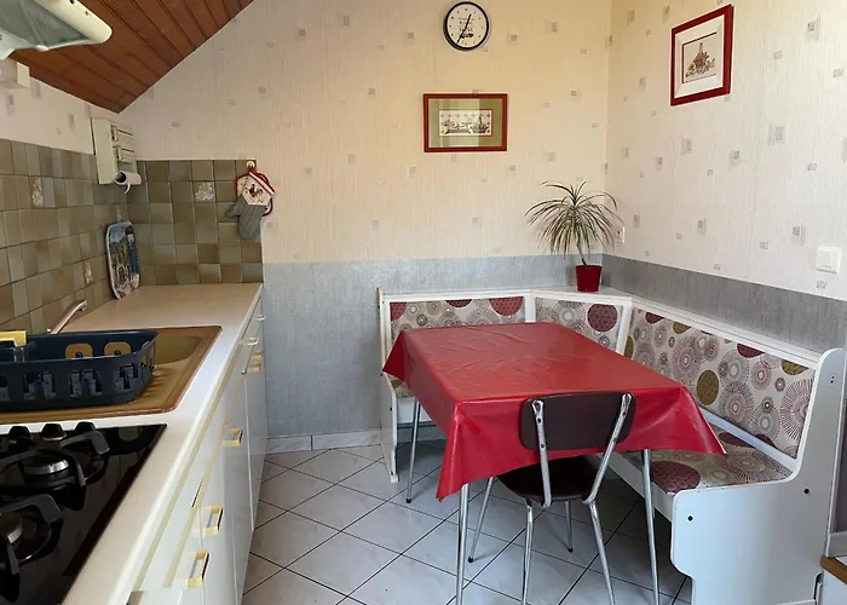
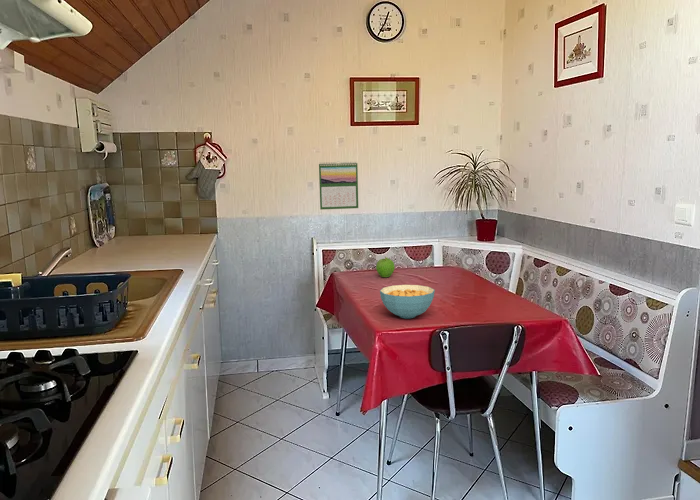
+ cereal bowl [379,284,436,319]
+ calendar [318,160,359,211]
+ fruit [375,256,396,278]
